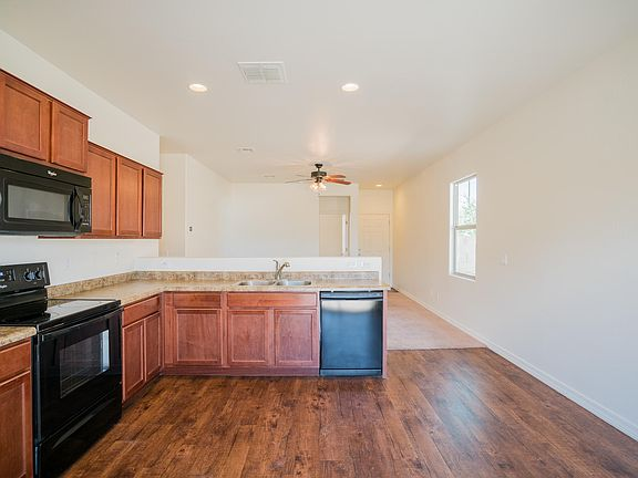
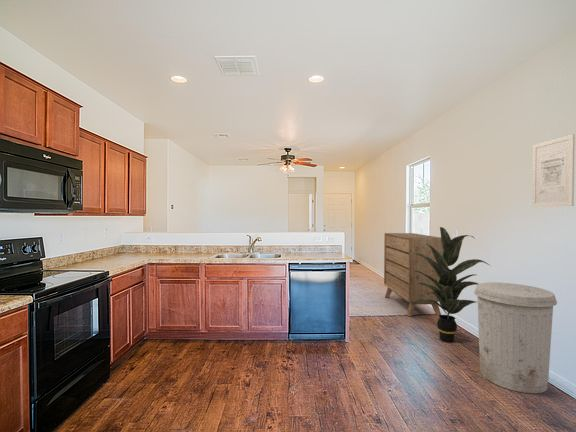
+ indoor plant [415,226,492,343]
+ wall art [531,133,576,208]
+ trash can [473,281,558,394]
+ dresser [383,232,443,317]
